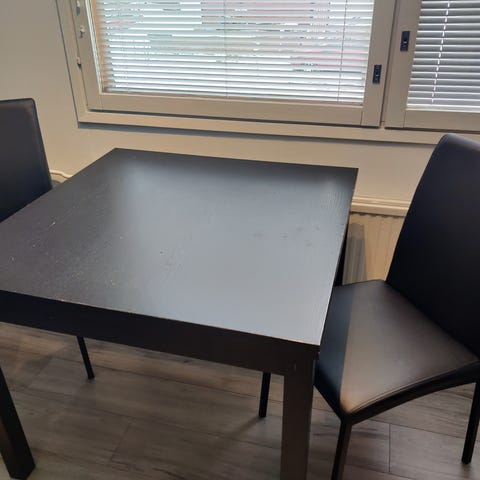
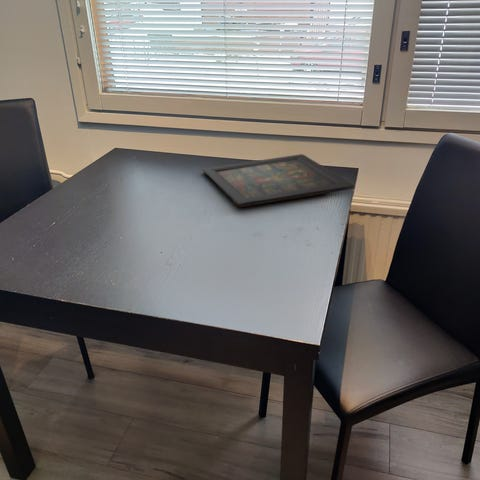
+ icon panel [201,153,355,208]
